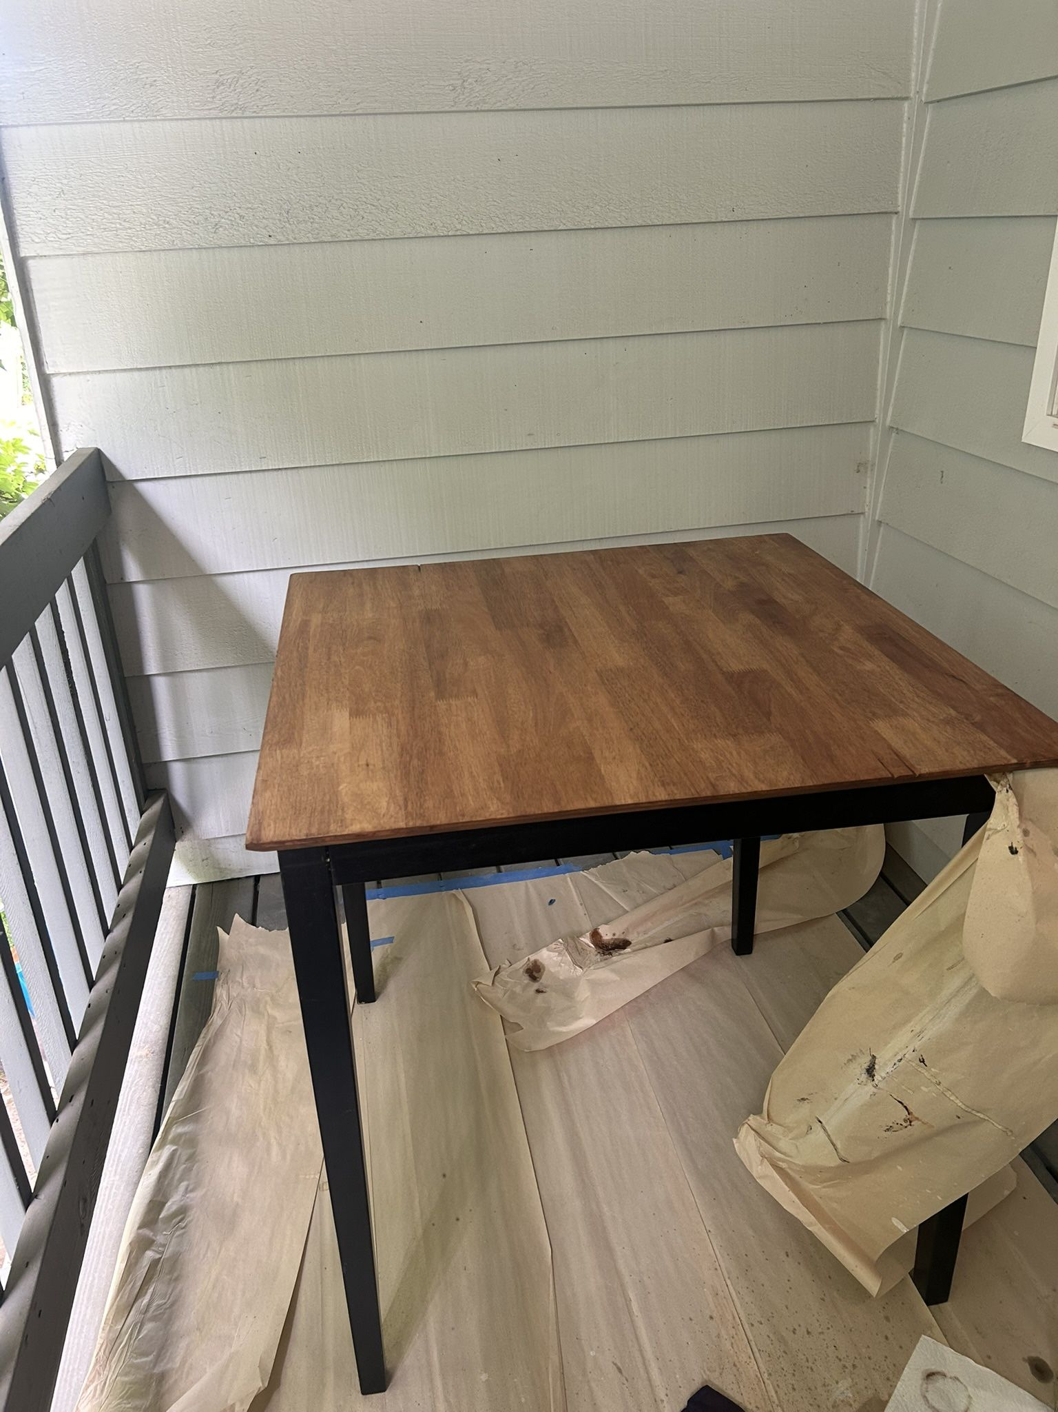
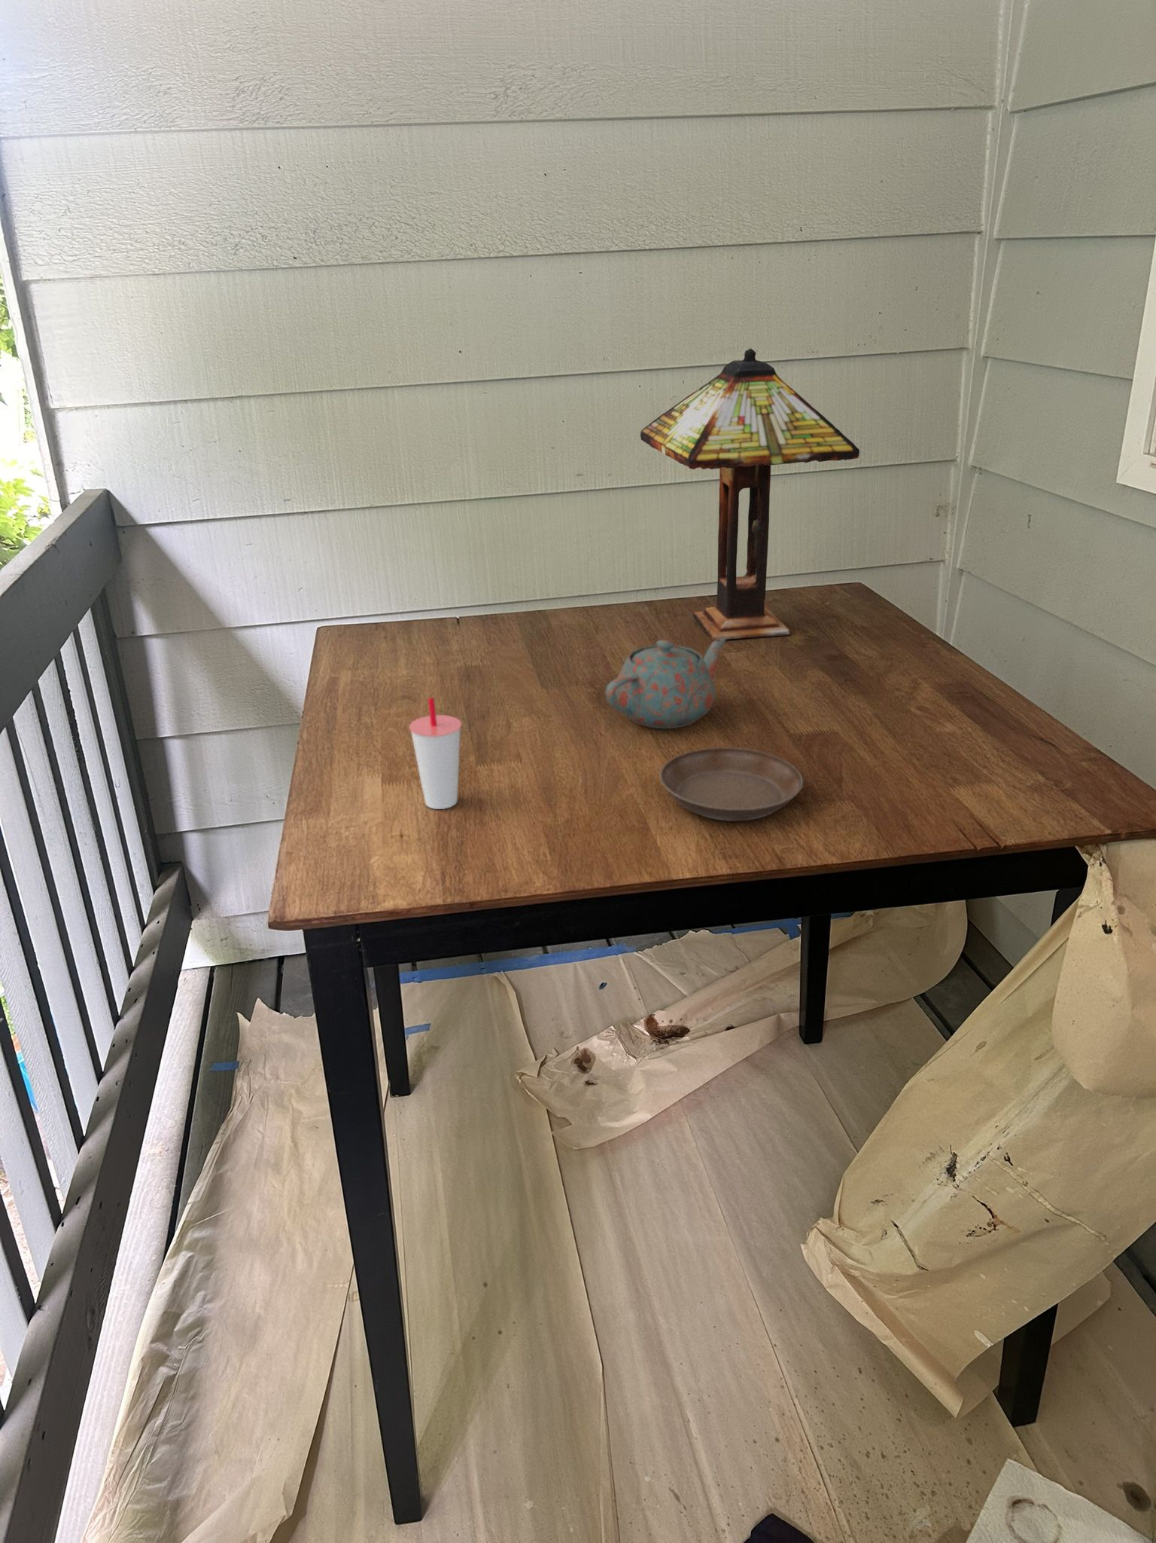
+ cup [409,697,463,810]
+ table lamp [640,347,860,641]
+ saucer [658,747,804,823]
+ teapot [605,638,727,730]
